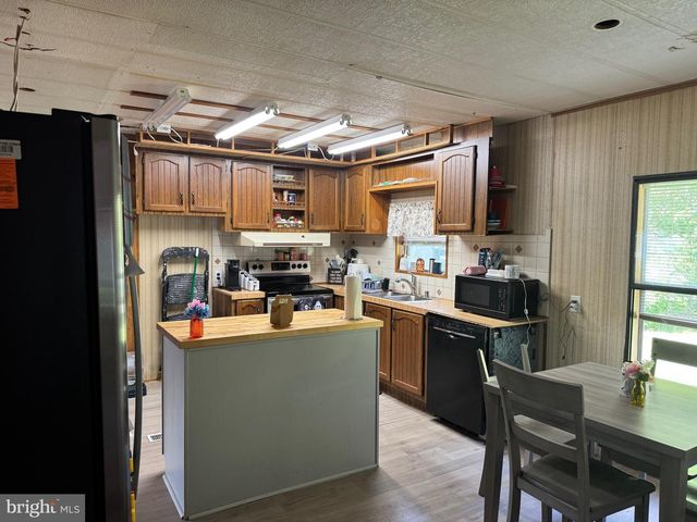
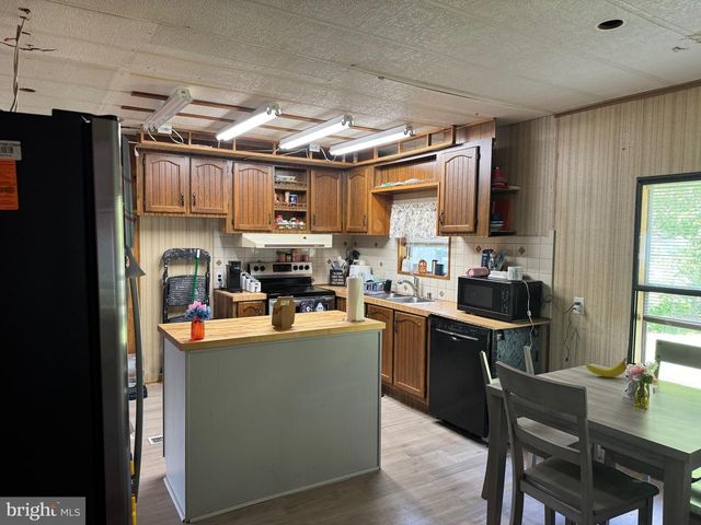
+ fruit [585,357,628,378]
